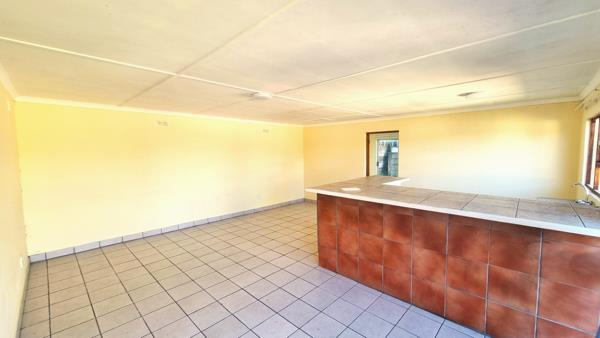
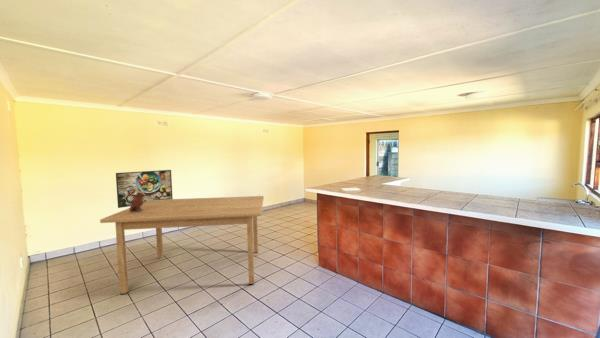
+ vessel [125,189,146,212]
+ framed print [115,169,173,209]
+ table [99,195,265,295]
